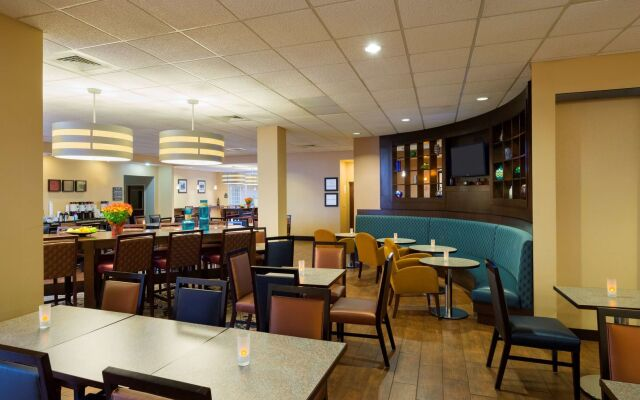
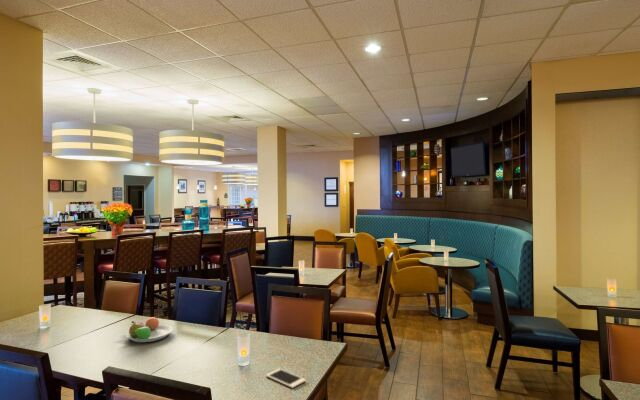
+ cell phone [265,368,307,389]
+ fruit bowl [125,316,174,343]
